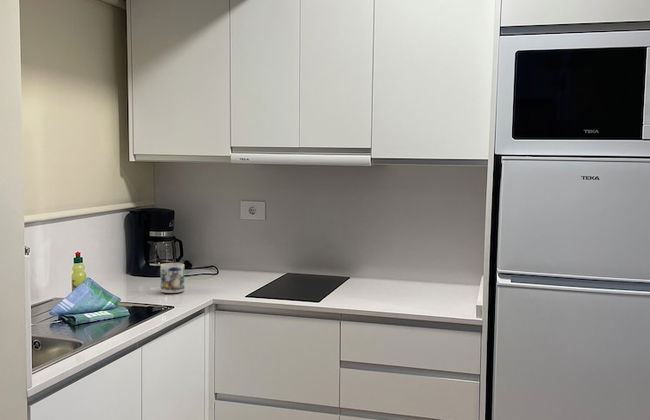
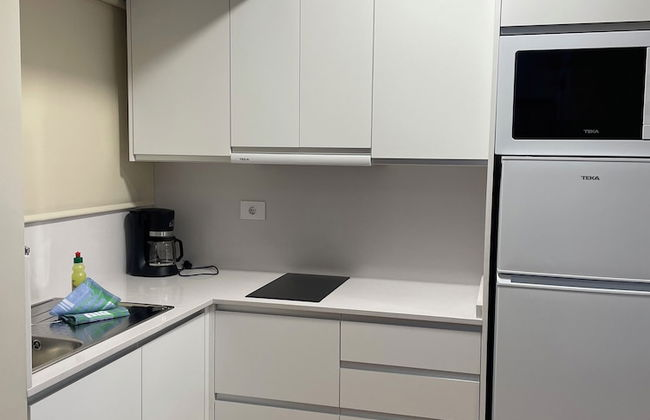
- mug [160,262,185,294]
